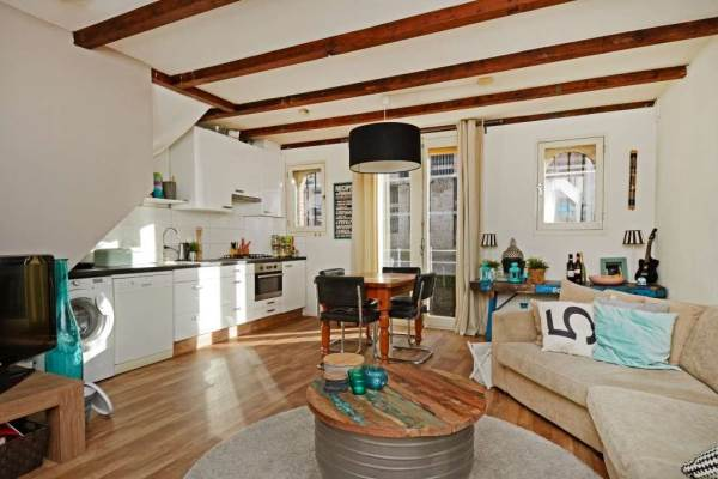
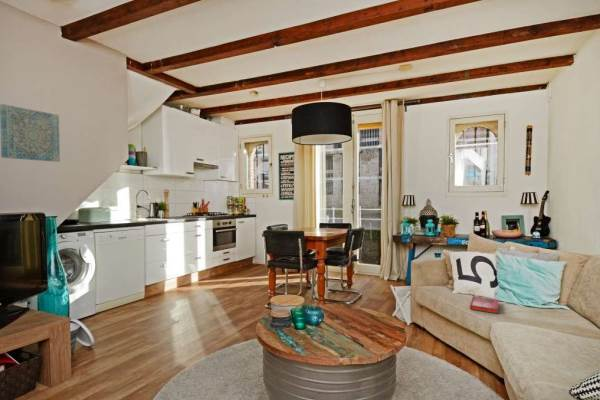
+ hardback book [469,295,499,315]
+ wall art [0,103,61,163]
